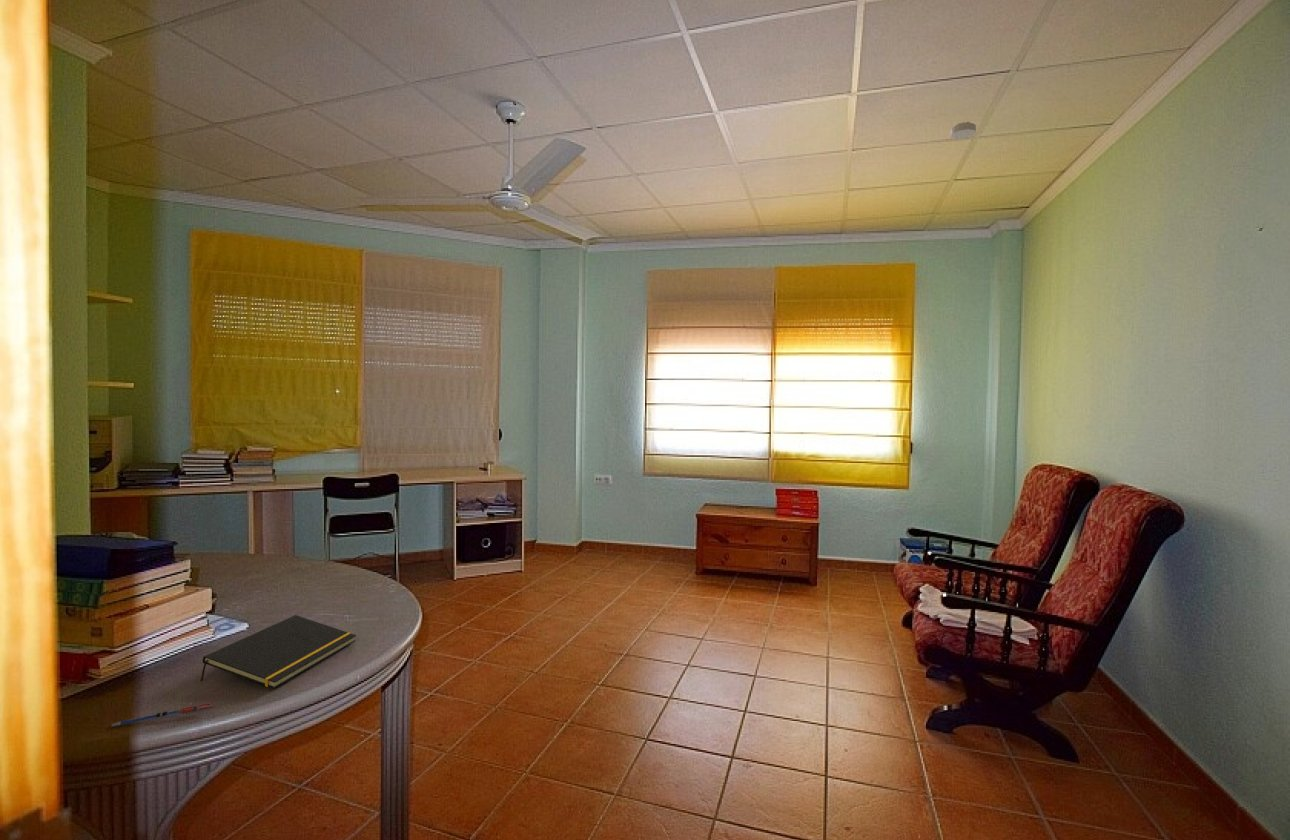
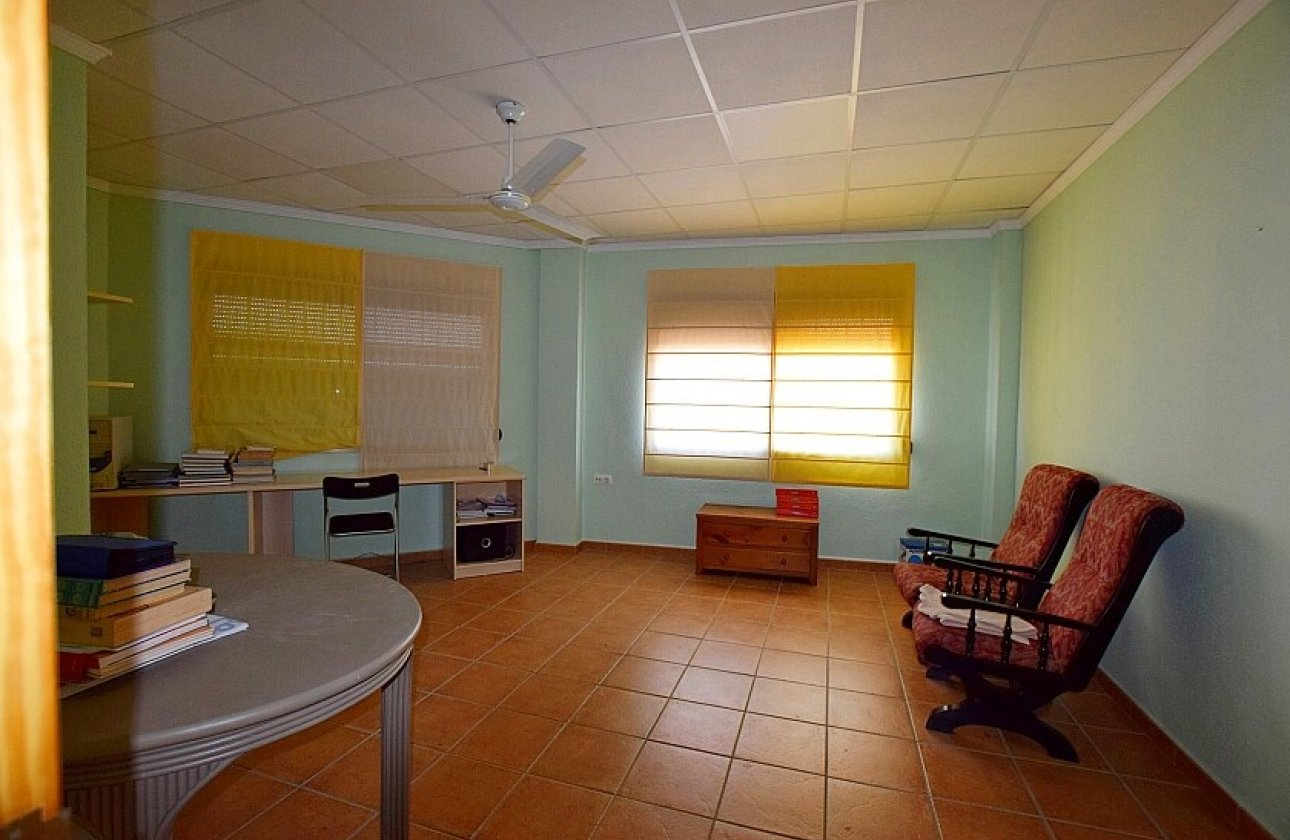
- smoke detector [950,121,977,140]
- pen [111,702,215,728]
- notepad [200,614,357,689]
